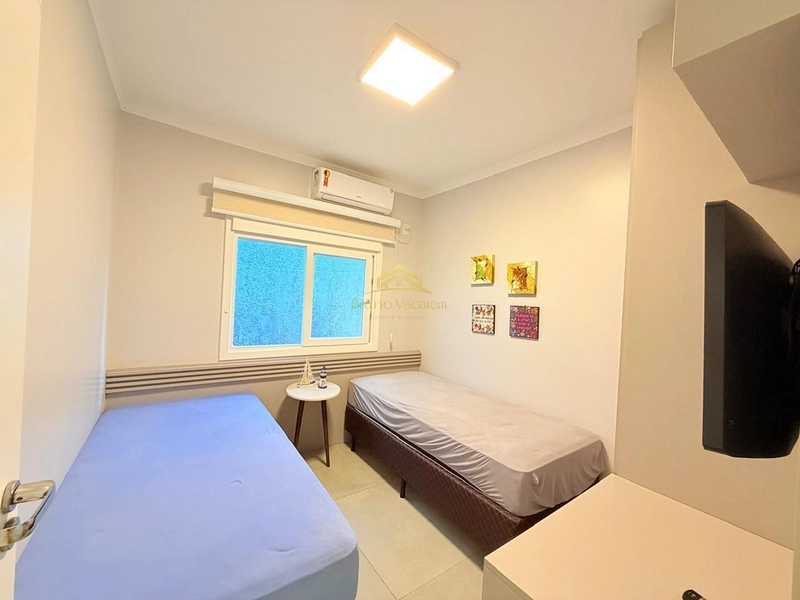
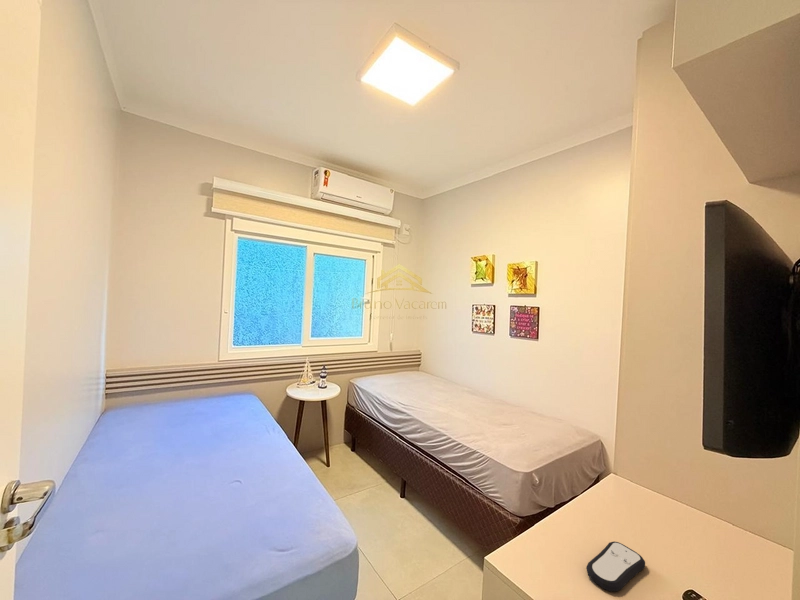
+ remote control [585,540,646,592]
